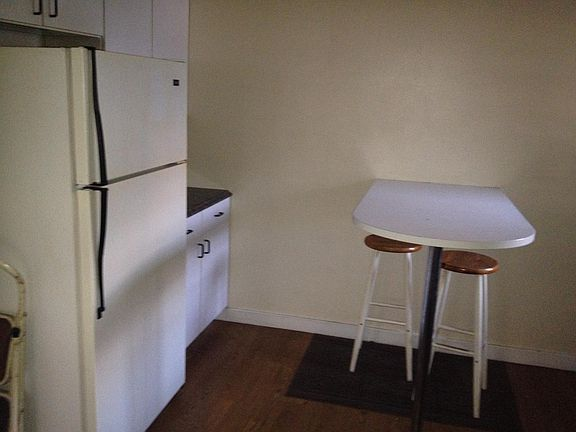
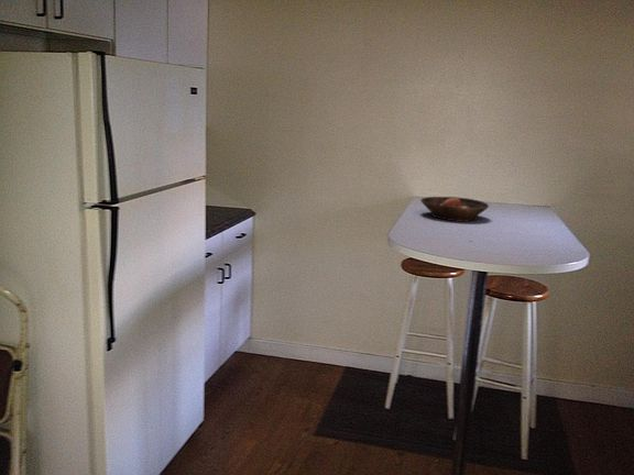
+ bowl [419,196,490,223]
